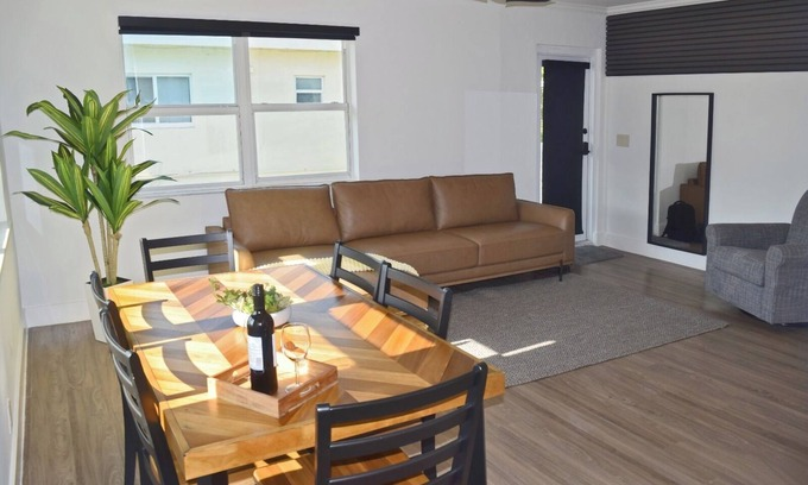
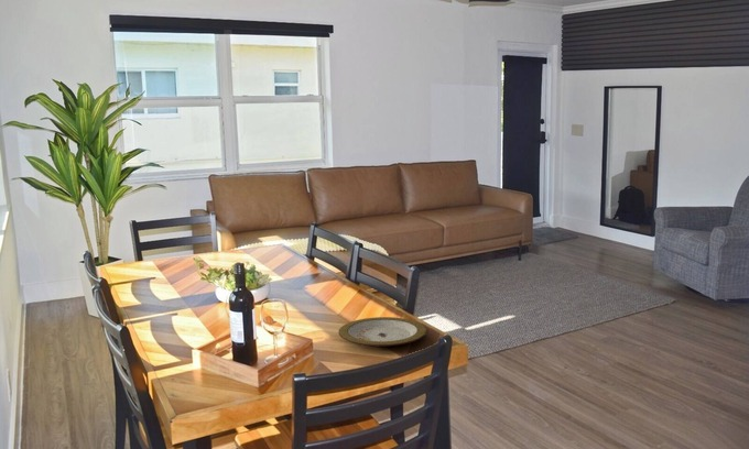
+ plate [338,316,427,348]
